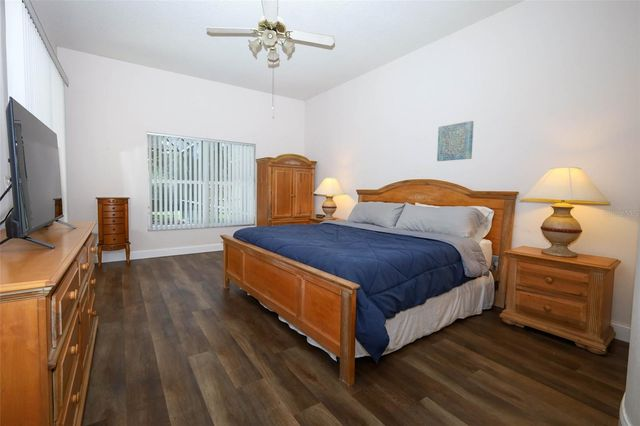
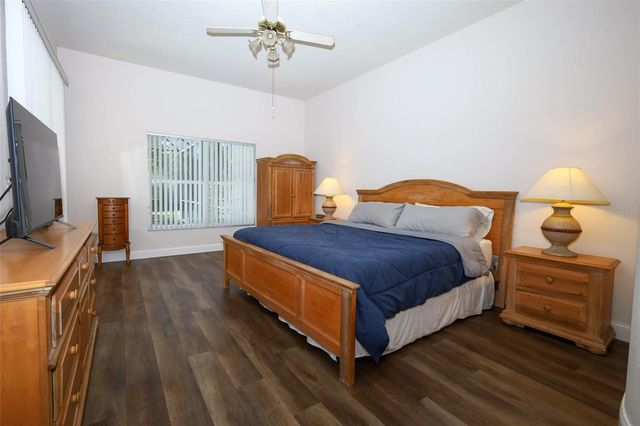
- wall art [436,120,475,162]
